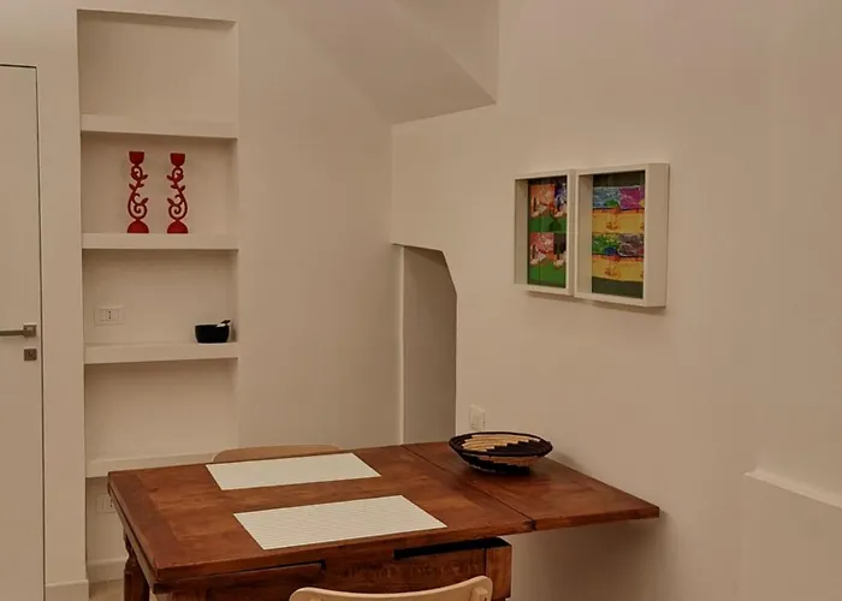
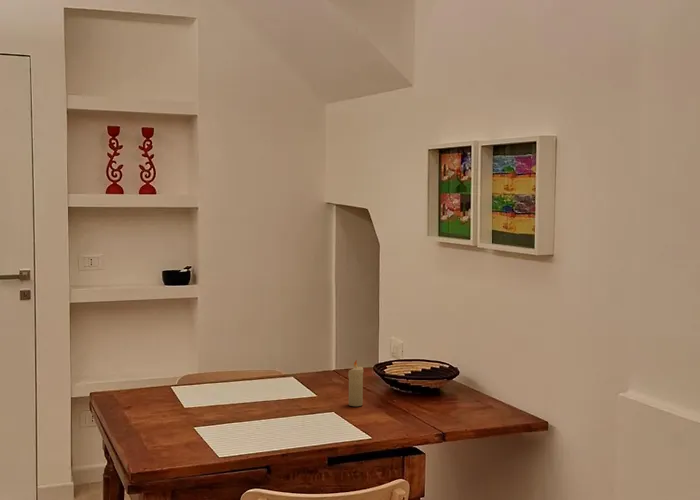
+ candle [347,359,365,407]
